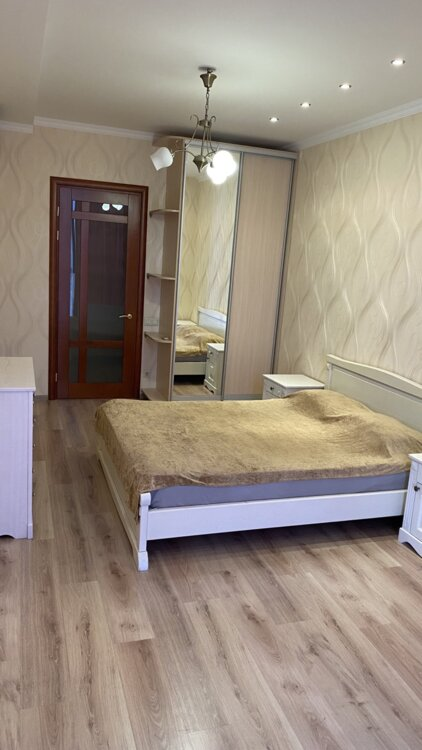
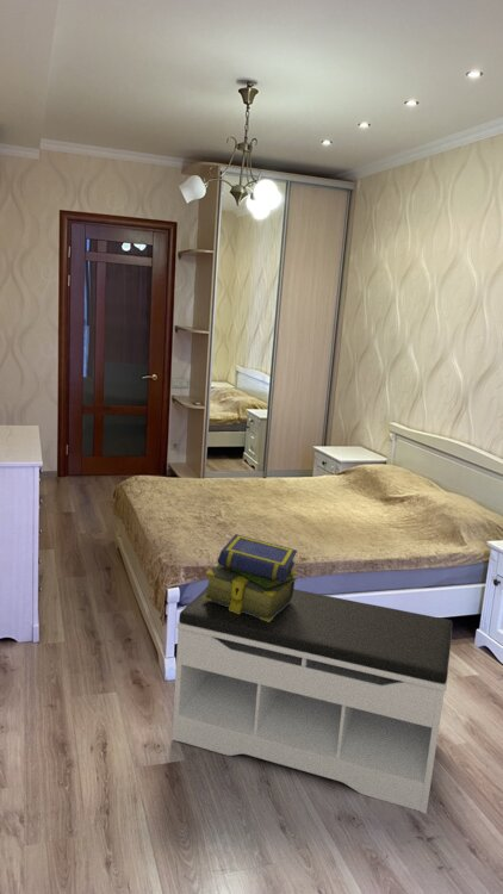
+ bench [172,586,454,814]
+ stack of books [203,533,299,622]
